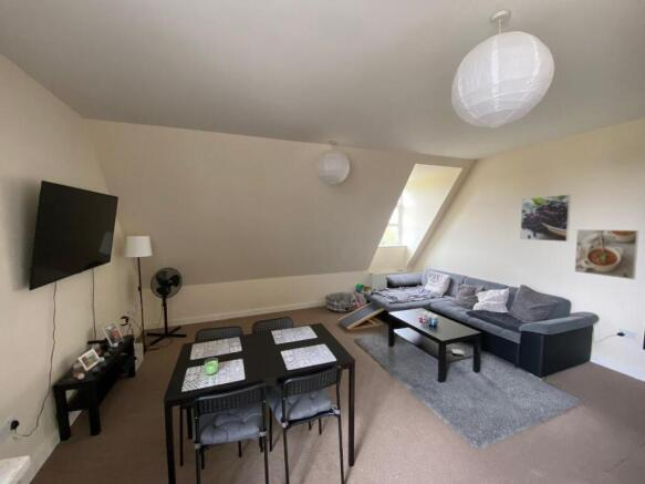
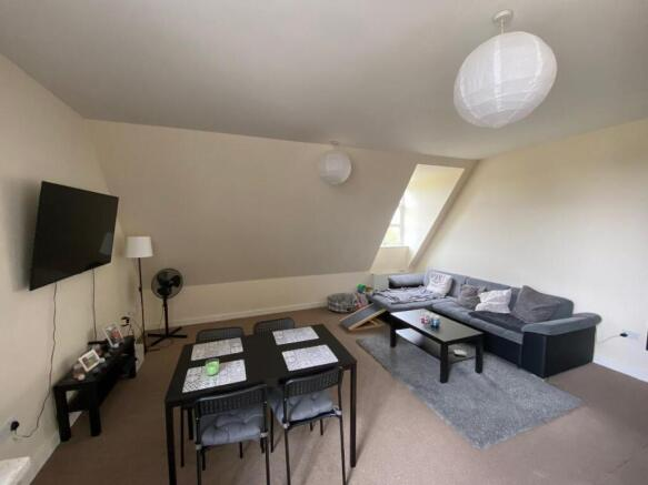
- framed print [574,228,639,280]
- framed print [519,194,572,243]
